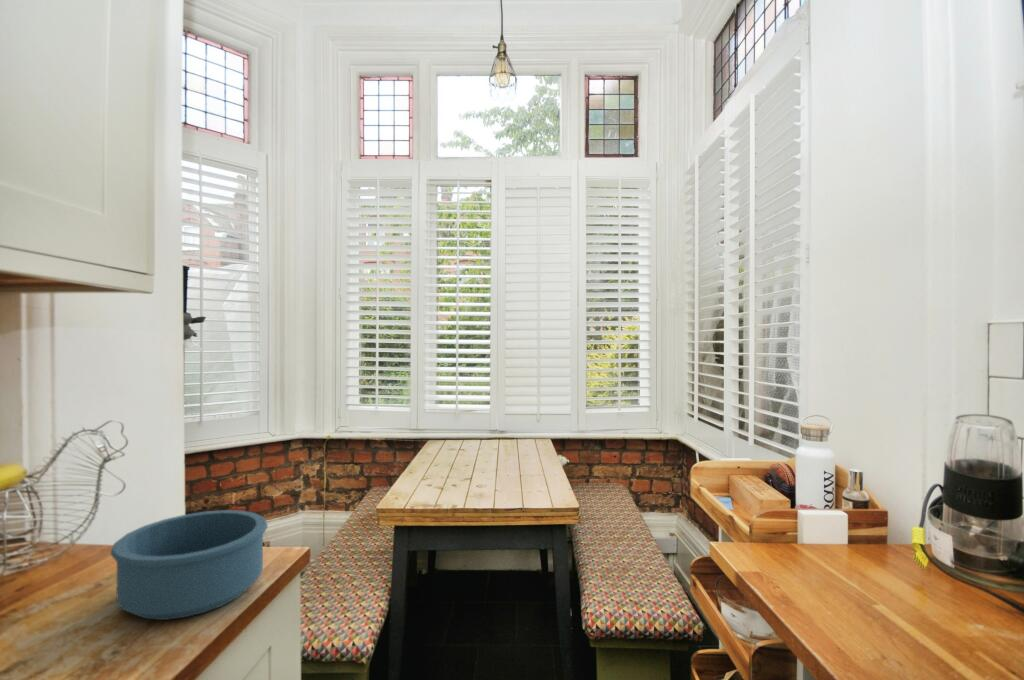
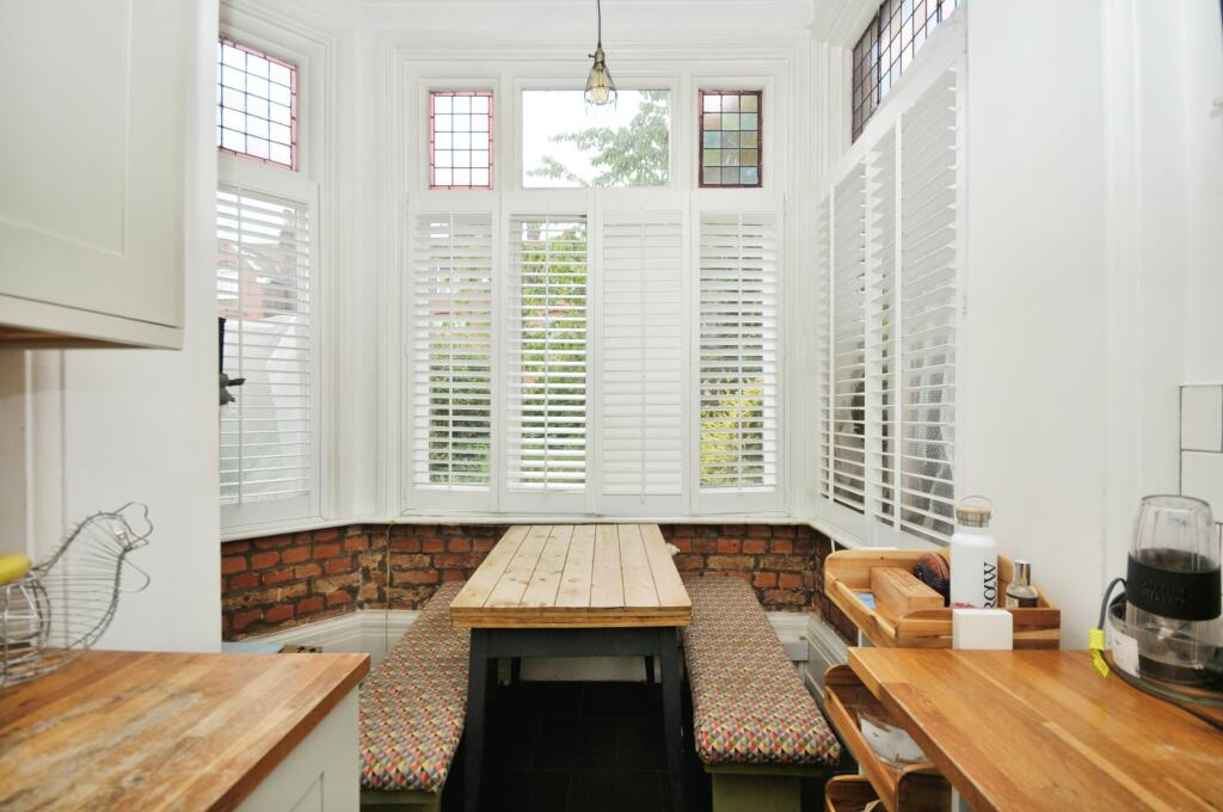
- mixing bowl [110,509,269,621]
